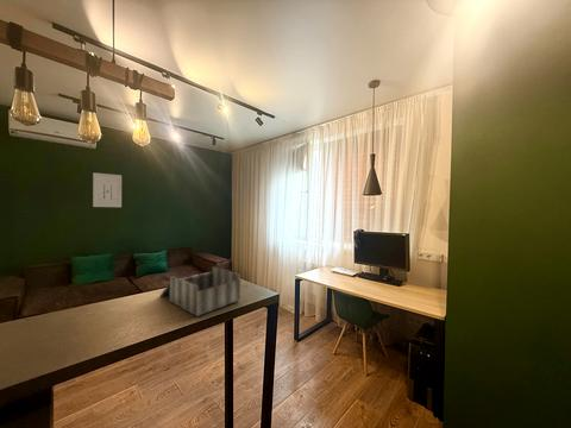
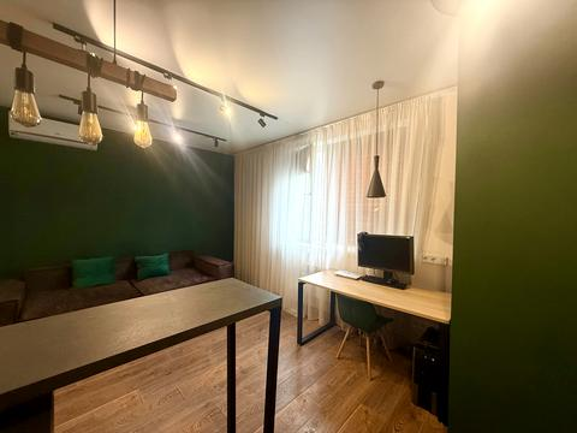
- wall art [92,172,123,208]
- desk organizer [159,266,241,317]
